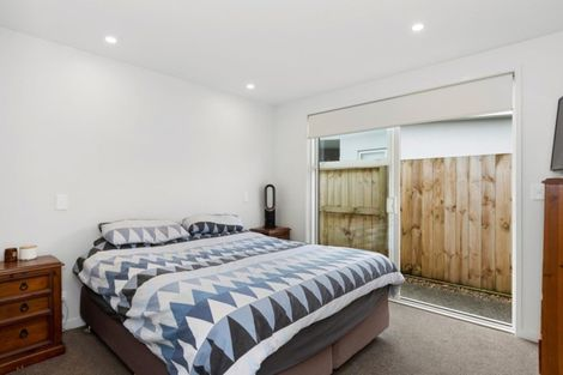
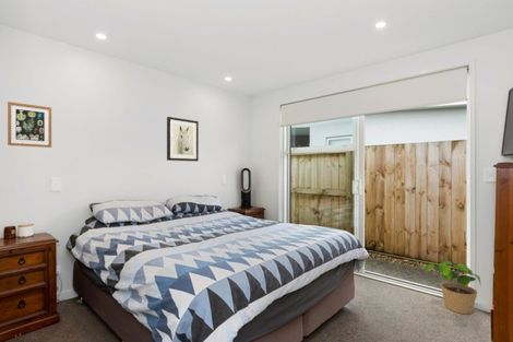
+ potted plant [425,260,482,315]
+ wall art [166,116,200,163]
+ wall art [7,101,52,149]
